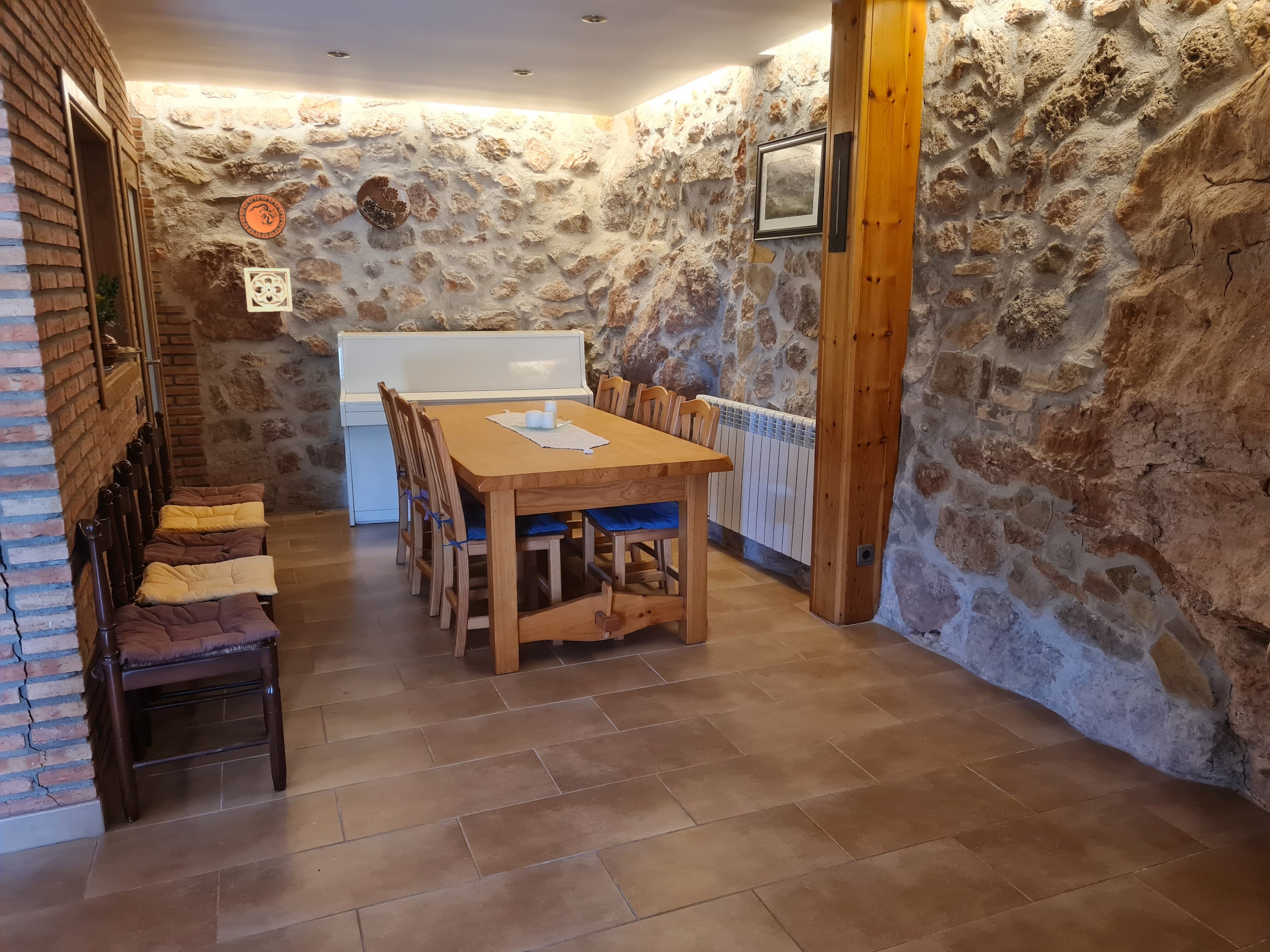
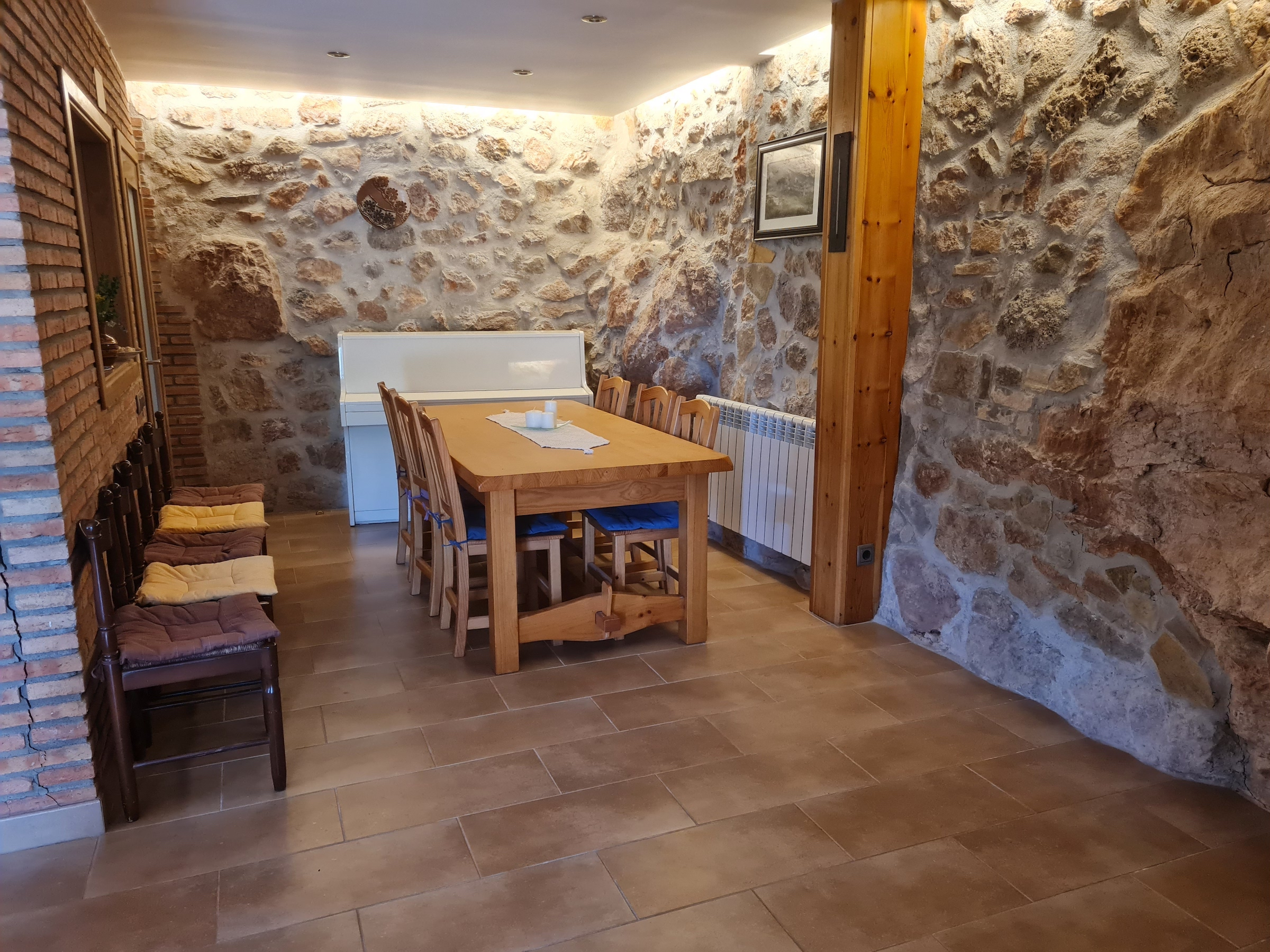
- wall ornament [243,267,293,313]
- decorative plate [238,193,287,240]
